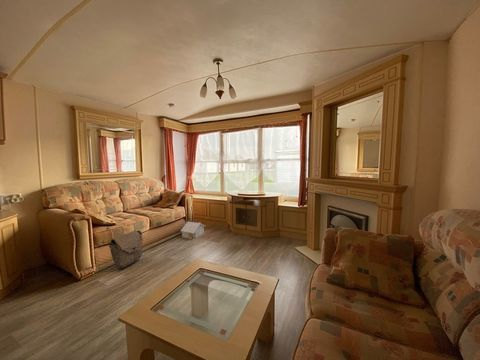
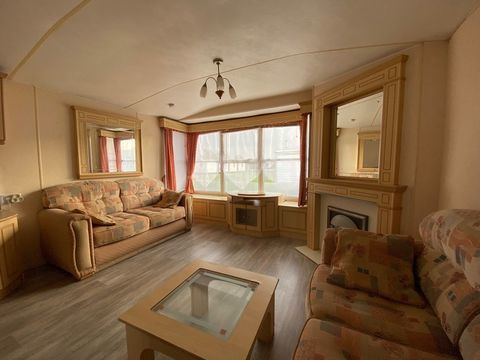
- bag [108,229,144,269]
- toy house [180,221,206,240]
